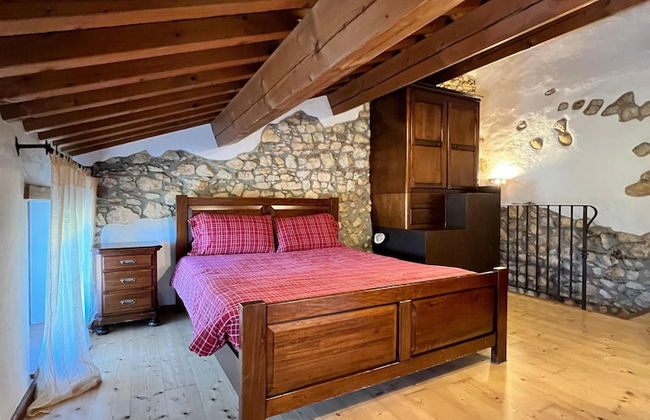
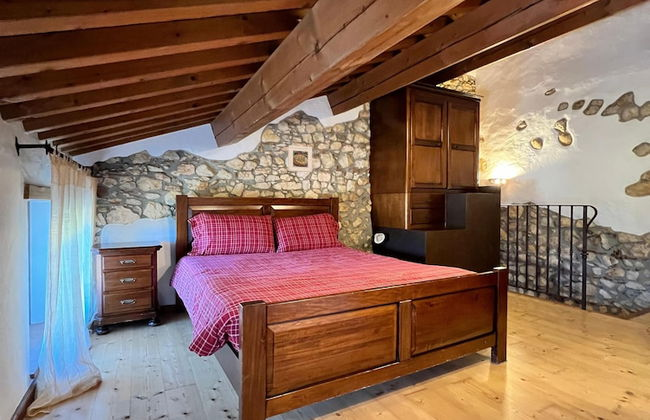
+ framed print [287,144,313,173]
